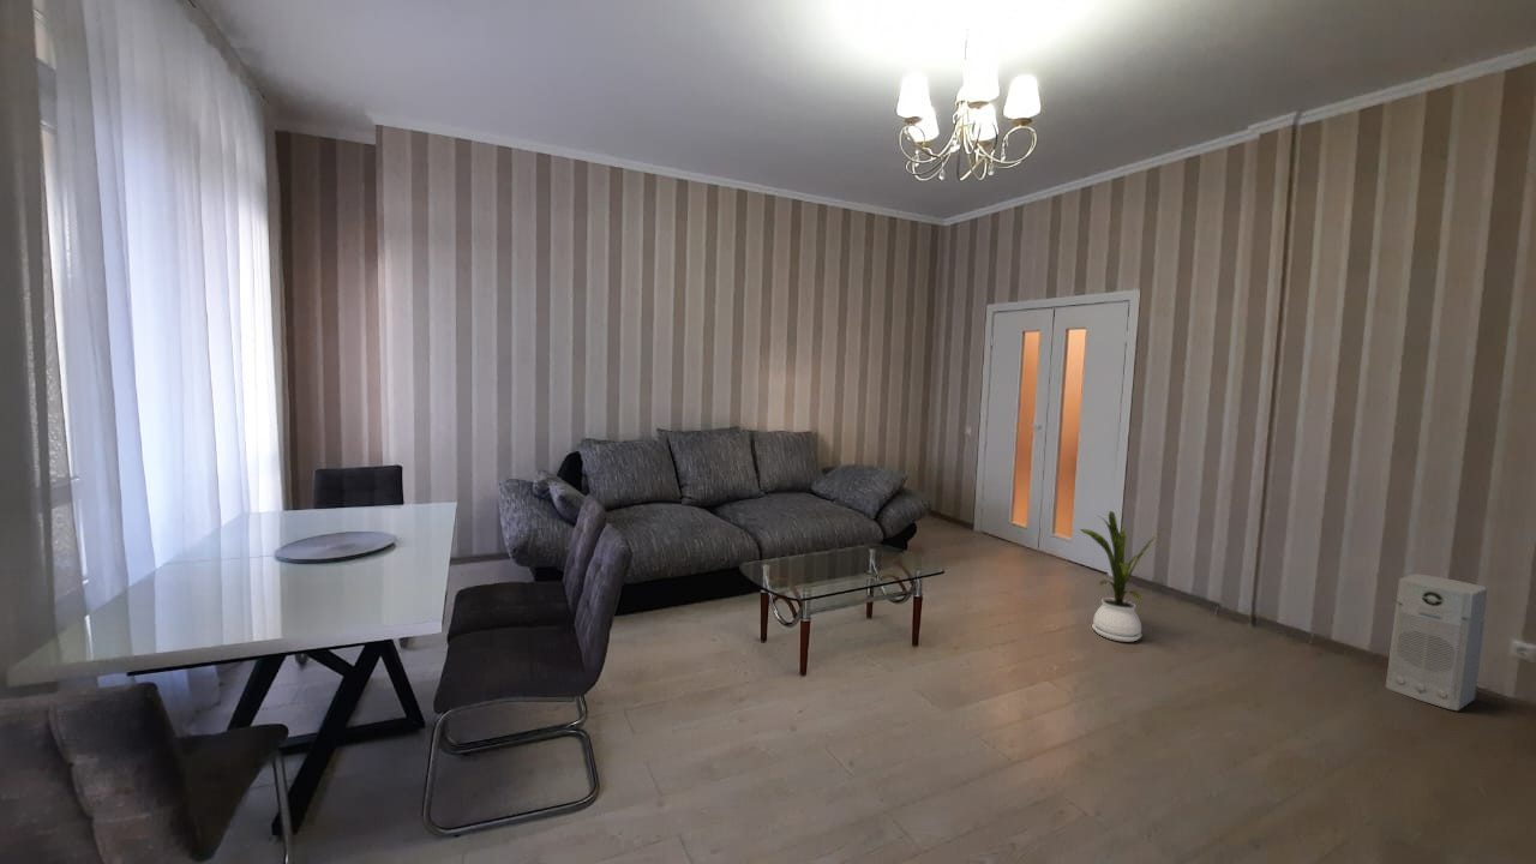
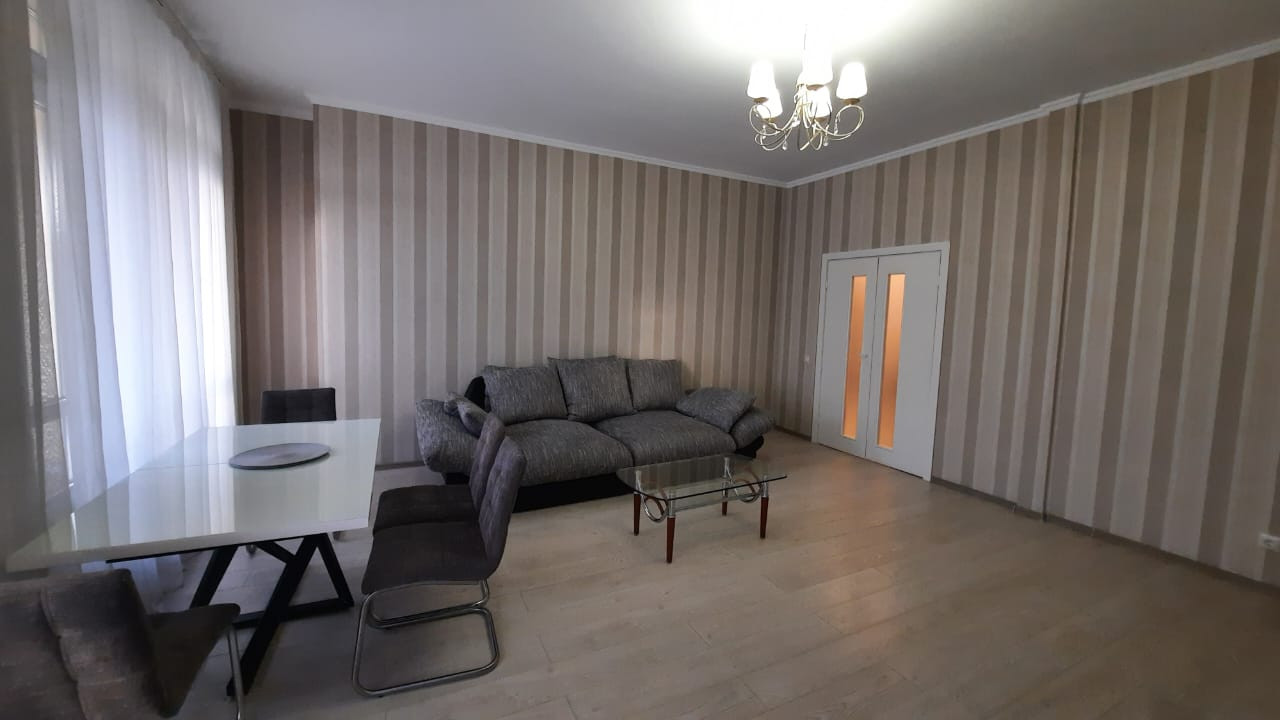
- air purifier [1385,572,1488,712]
- house plant [1078,510,1164,643]
